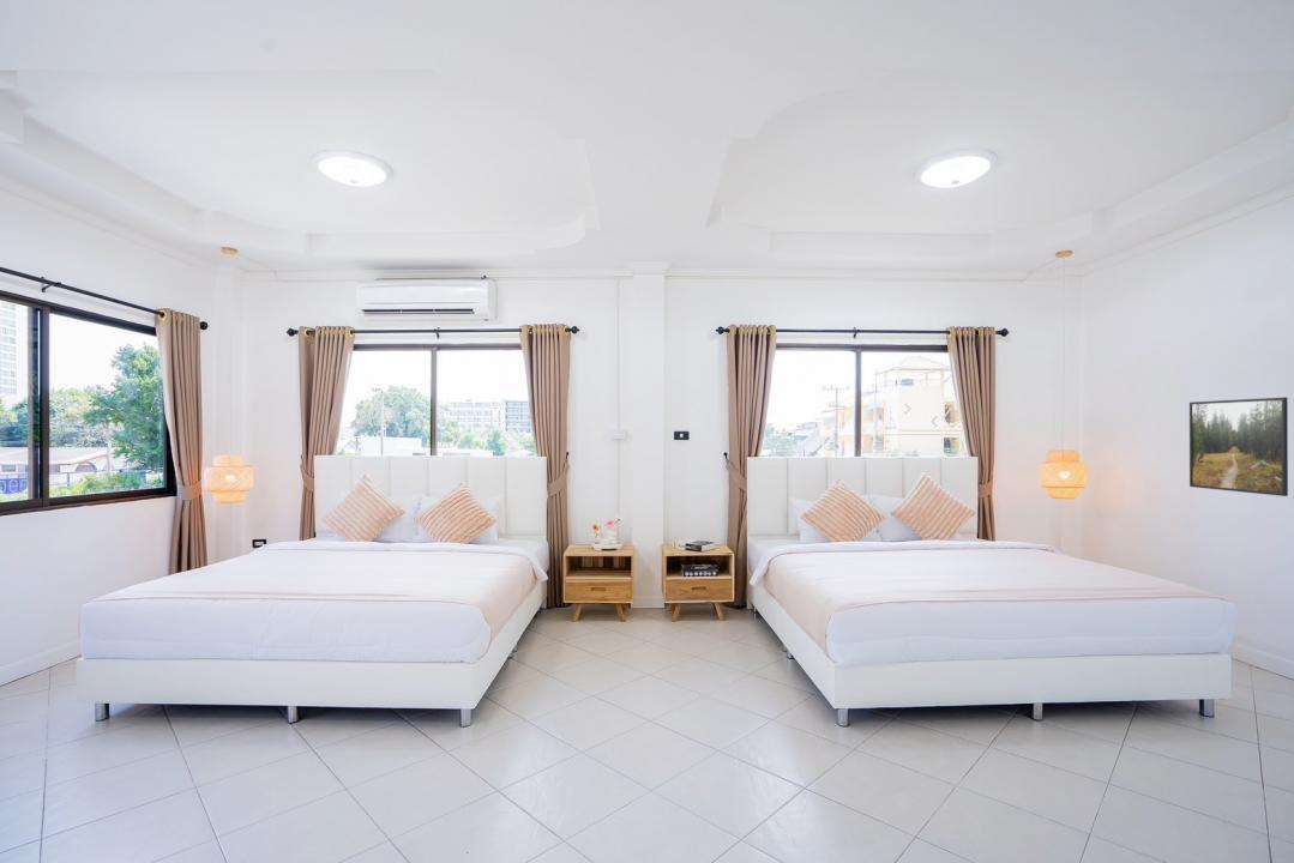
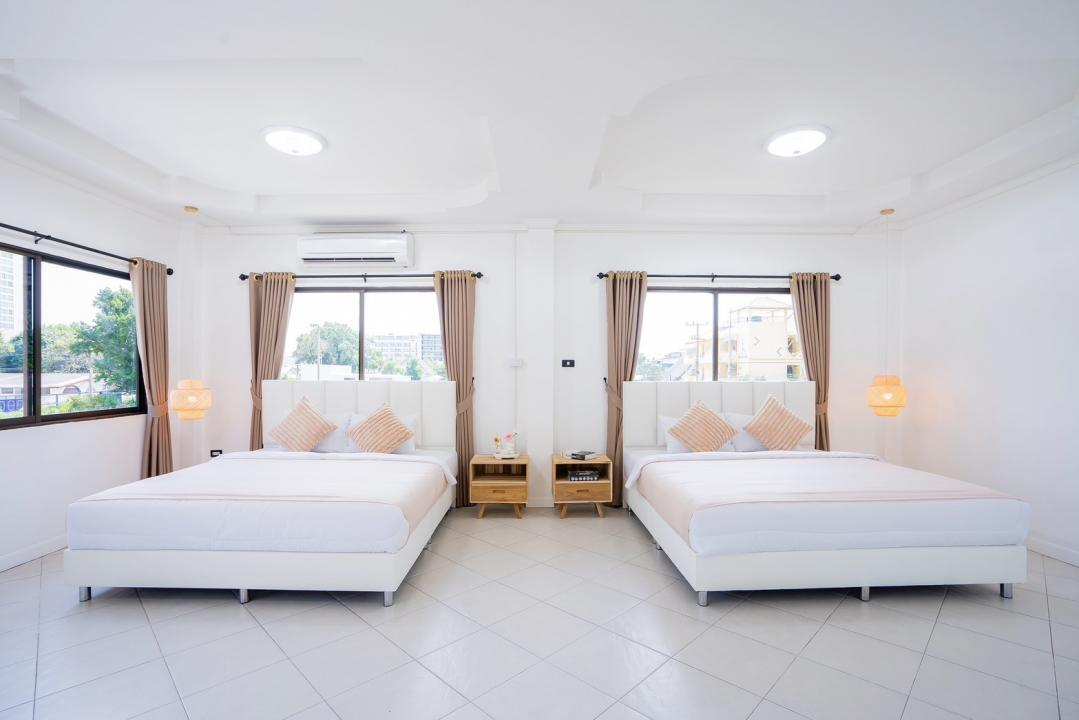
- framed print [1188,397,1289,497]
